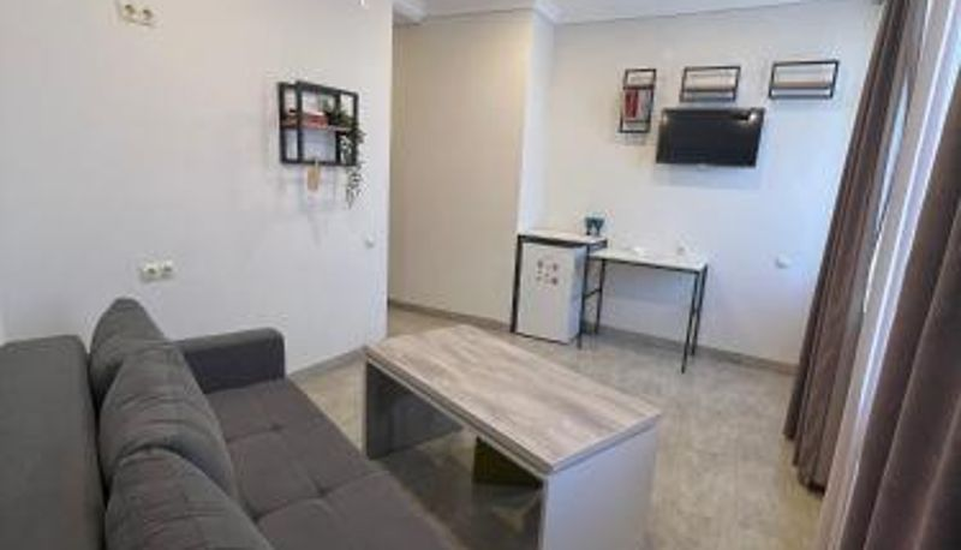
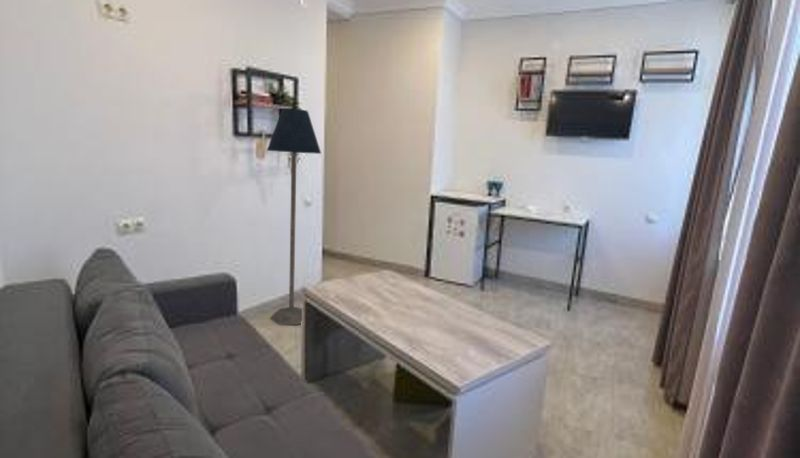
+ floor lamp [266,108,322,326]
